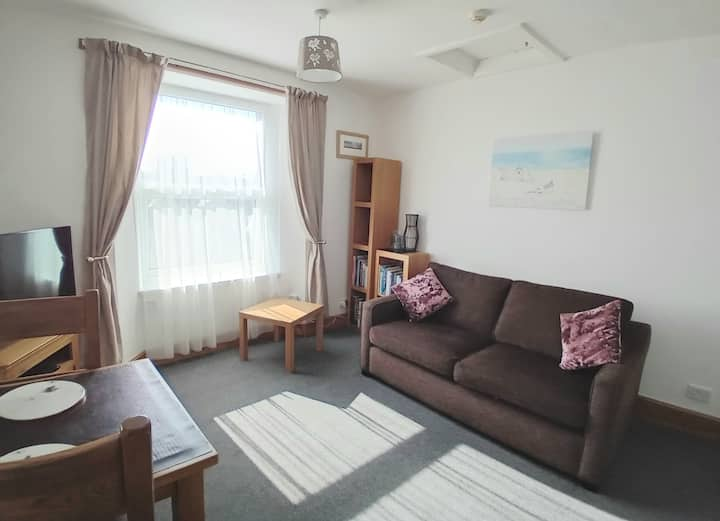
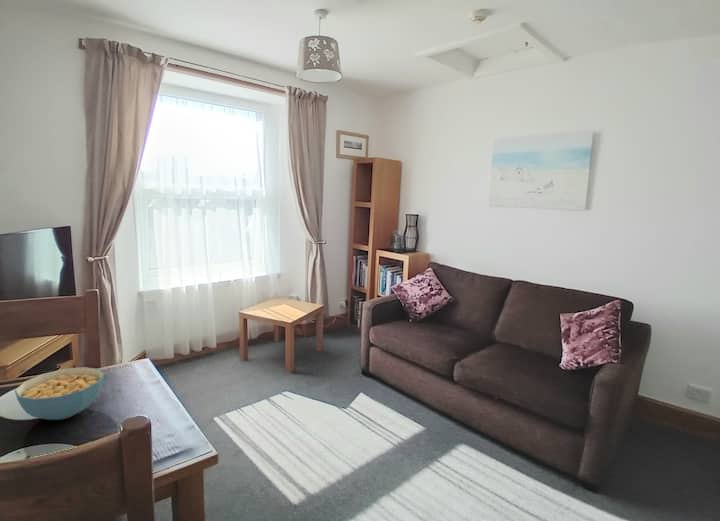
+ cereal bowl [14,366,105,421]
